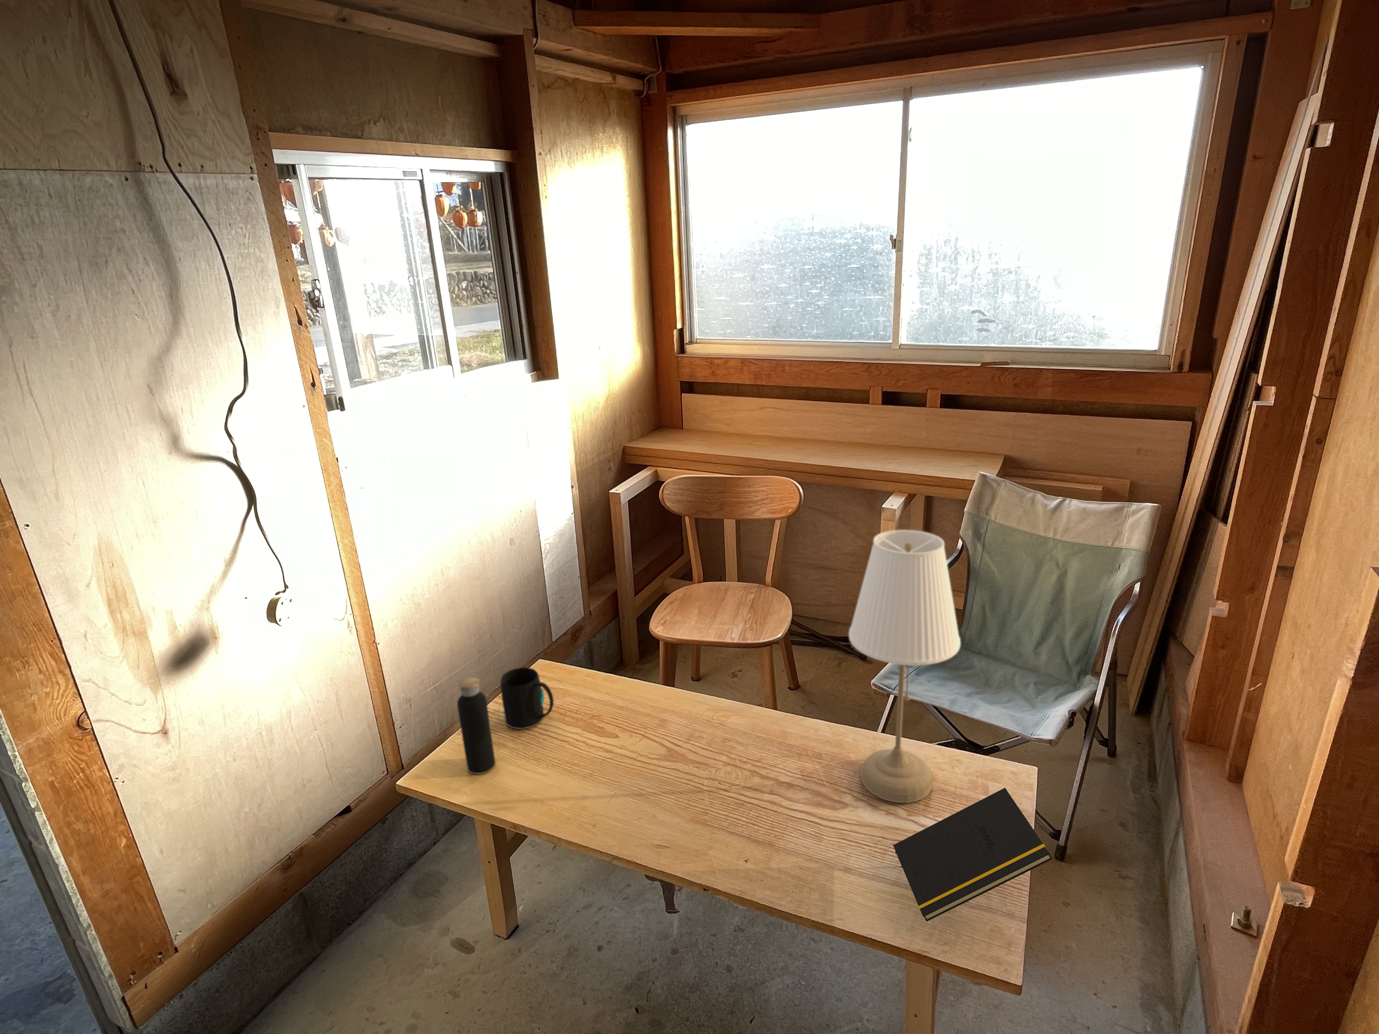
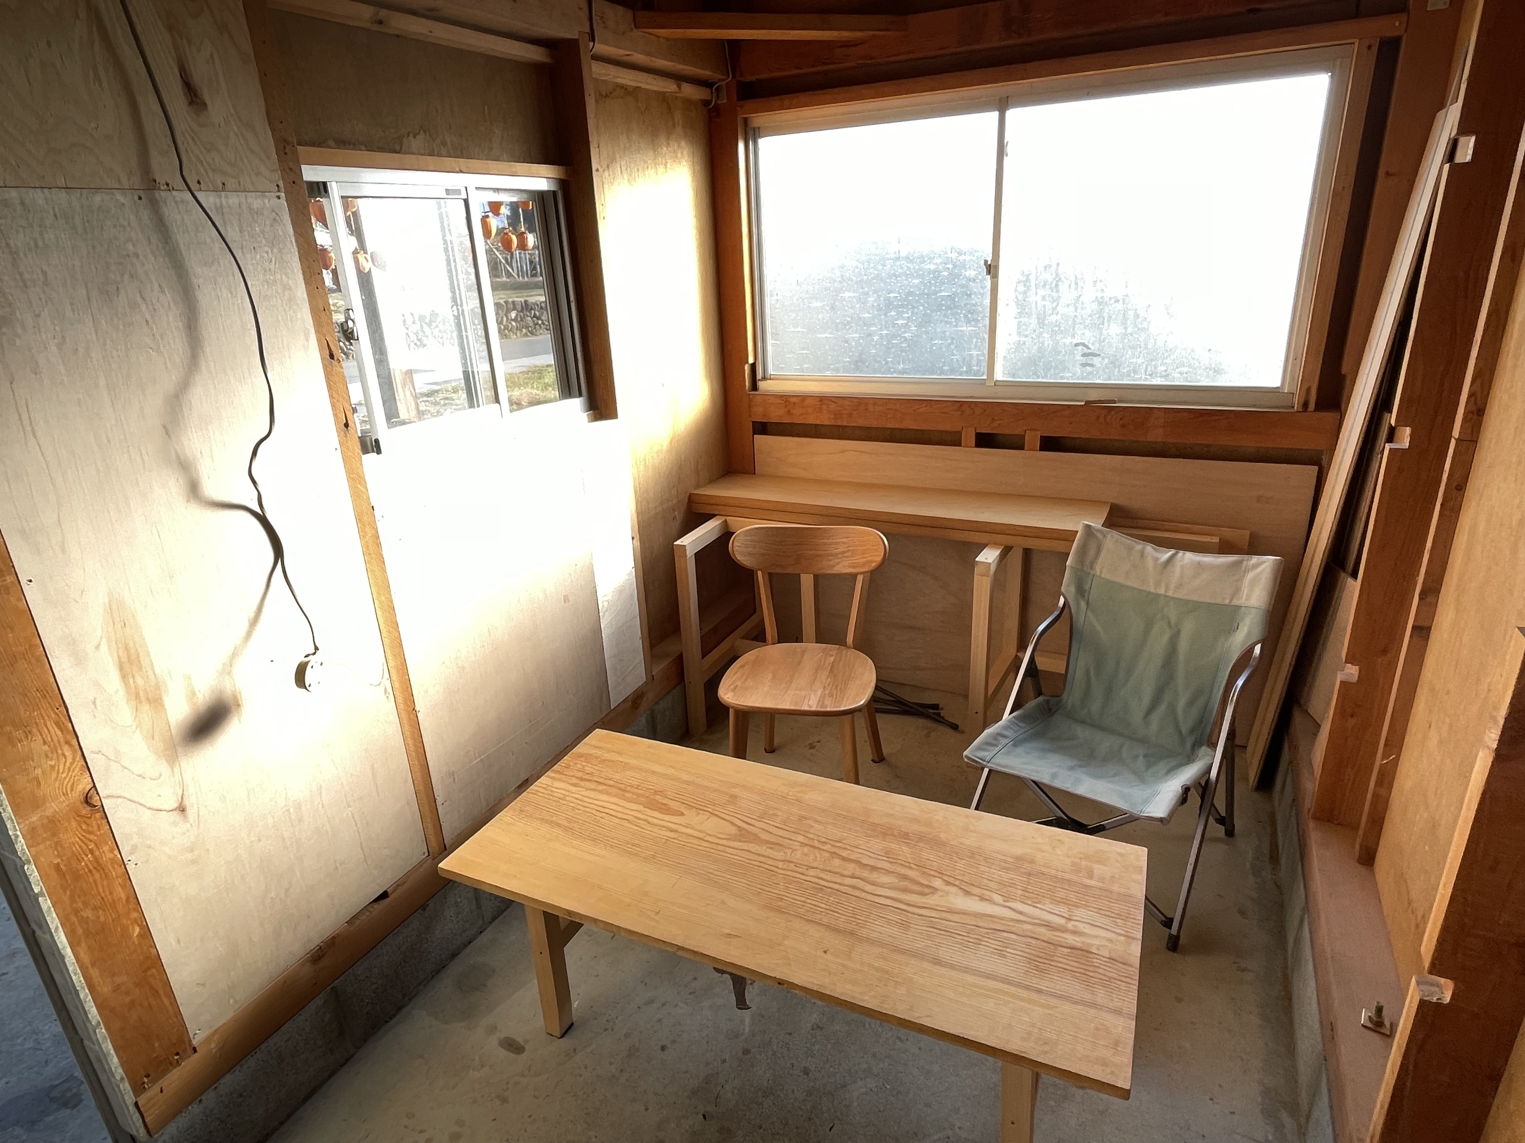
- notepad [893,787,1053,922]
- water bottle [457,671,496,774]
- desk lamp [848,530,961,803]
- mug [501,667,554,729]
